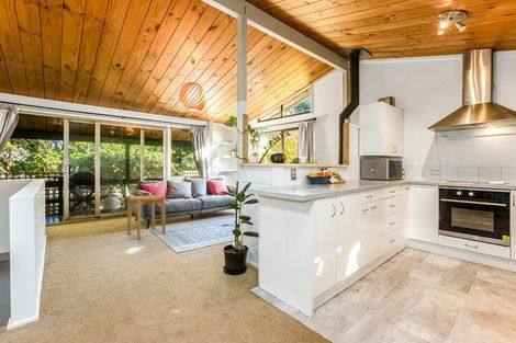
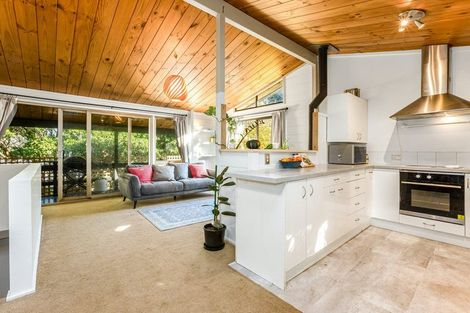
- side table [126,194,167,240]
